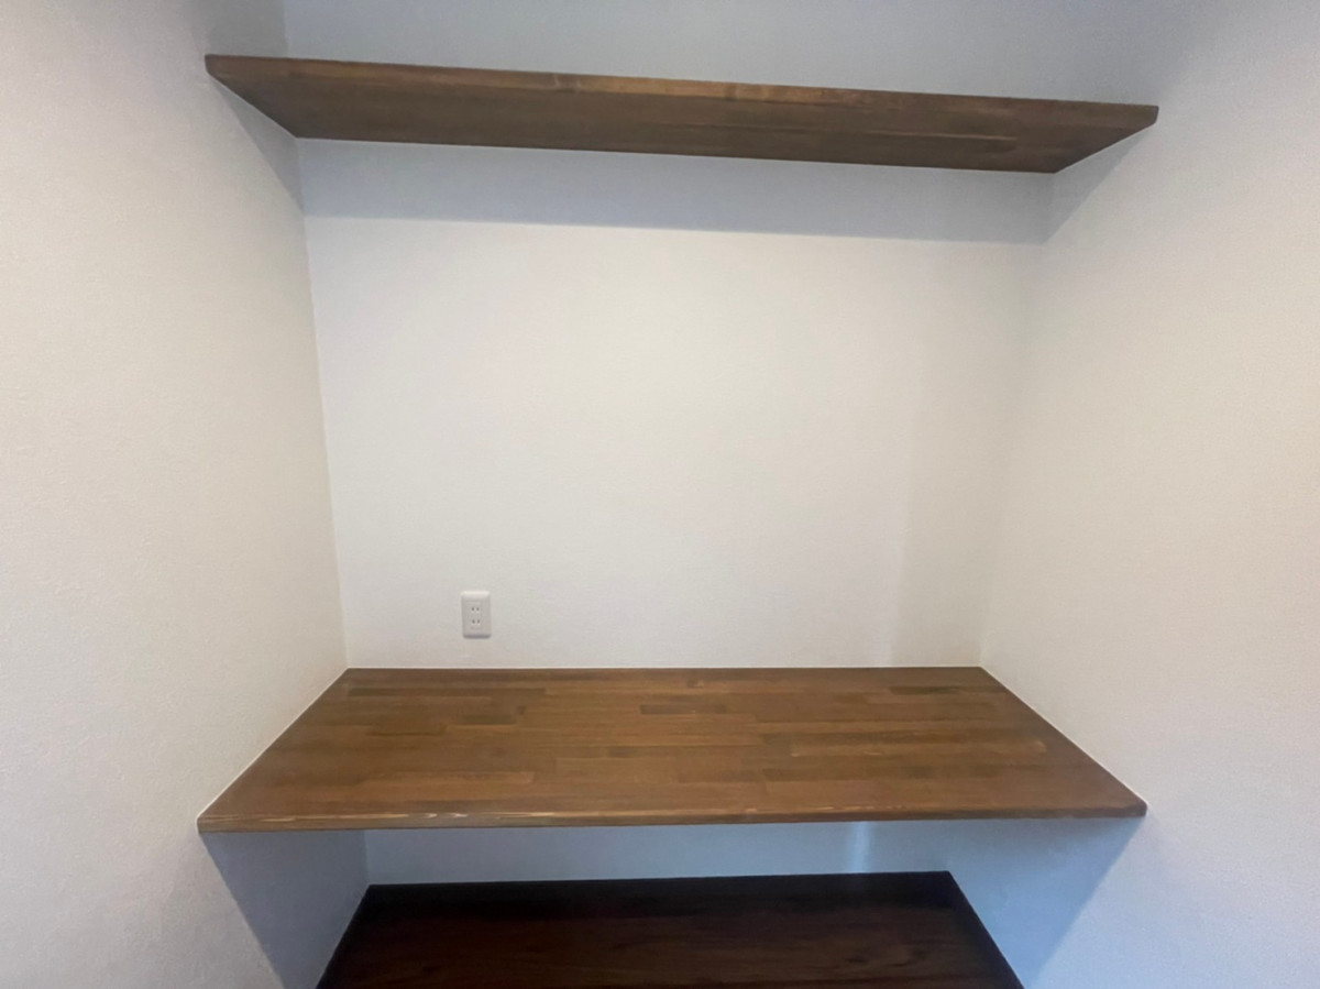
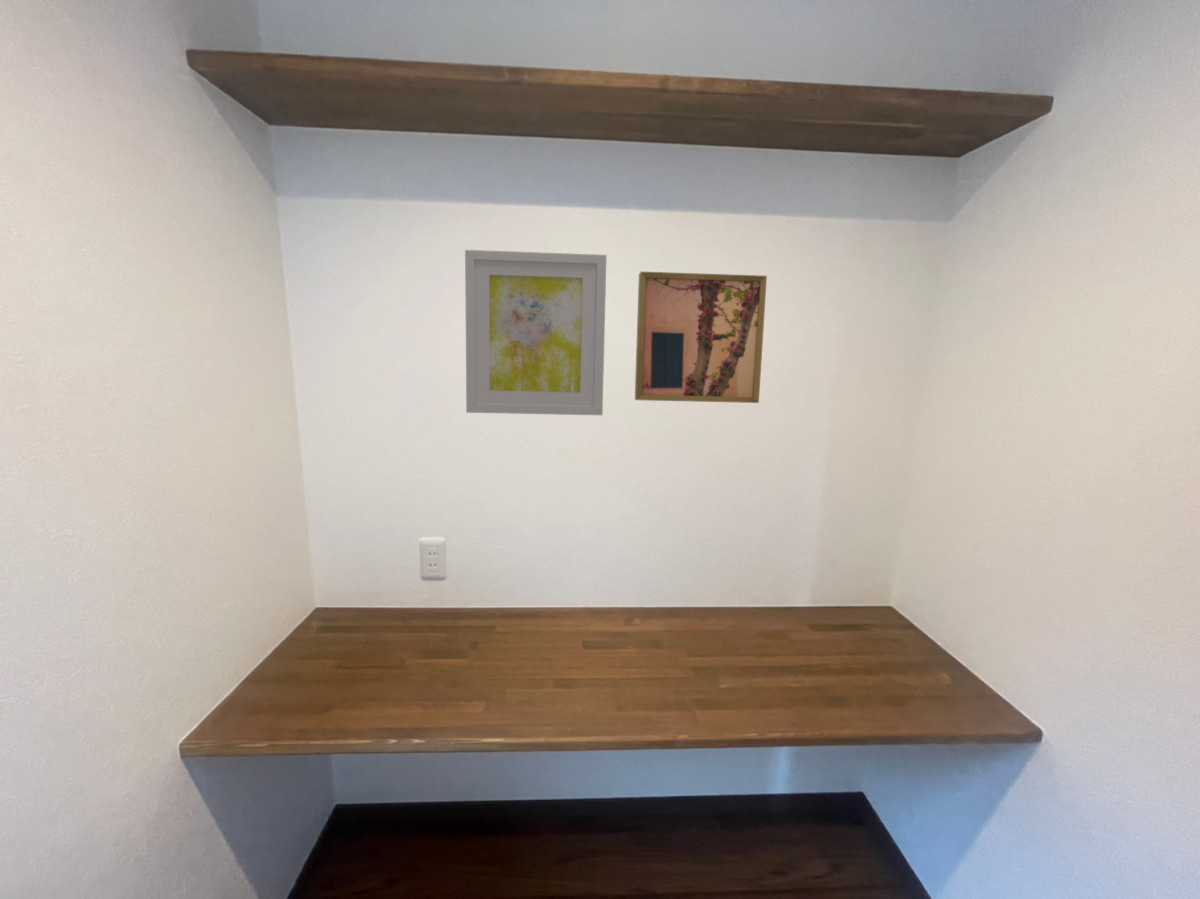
+ wall art [634,271,768,404]
+ wall art [464,249,607,416]
